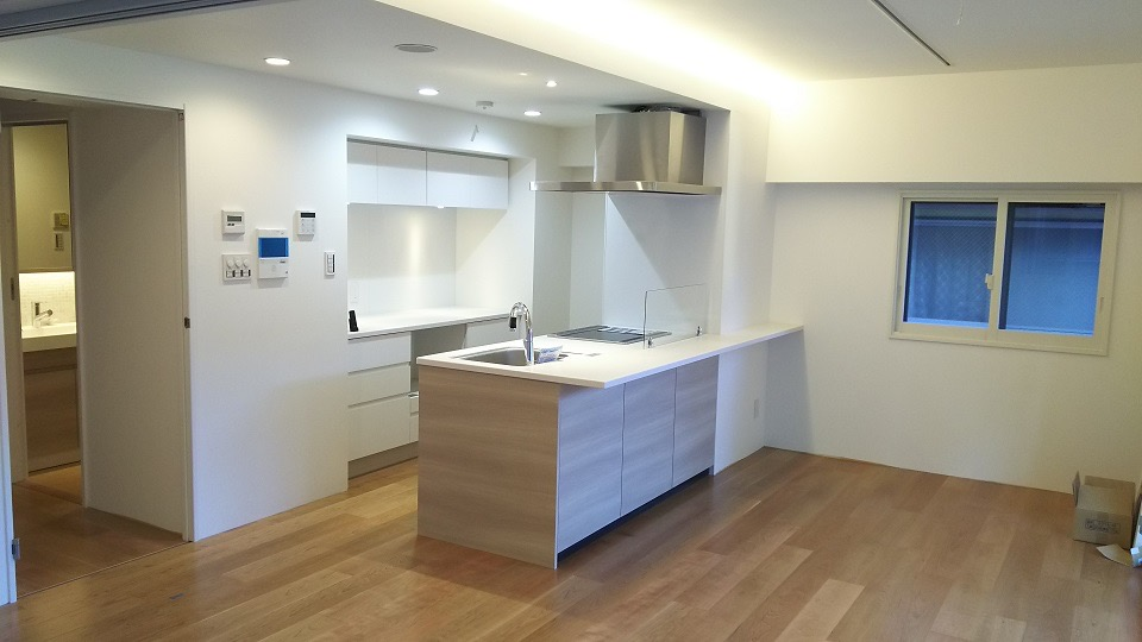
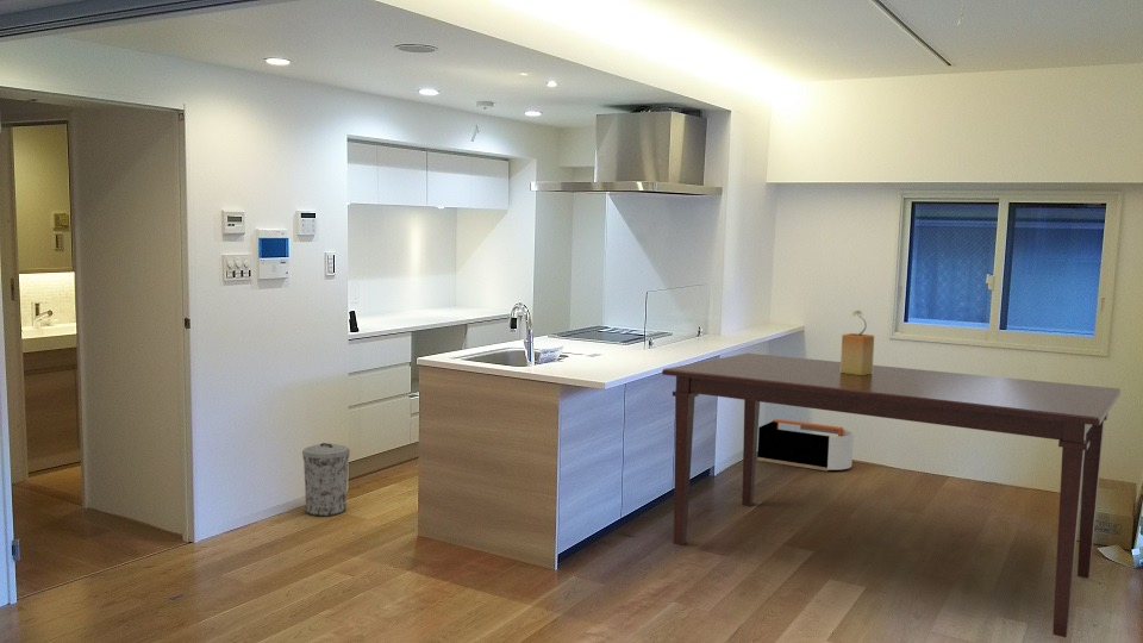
+ dining table [661,352,1122,638]
+ trash can [301,442,351,517]
+ potted plant [839,310,875,375]
+ storage bin [756,418,855,472]
